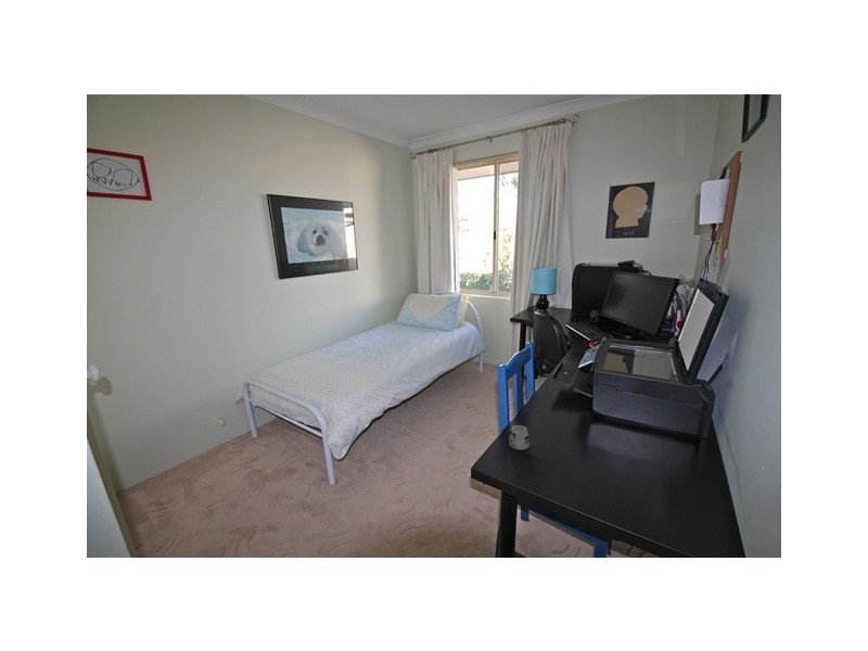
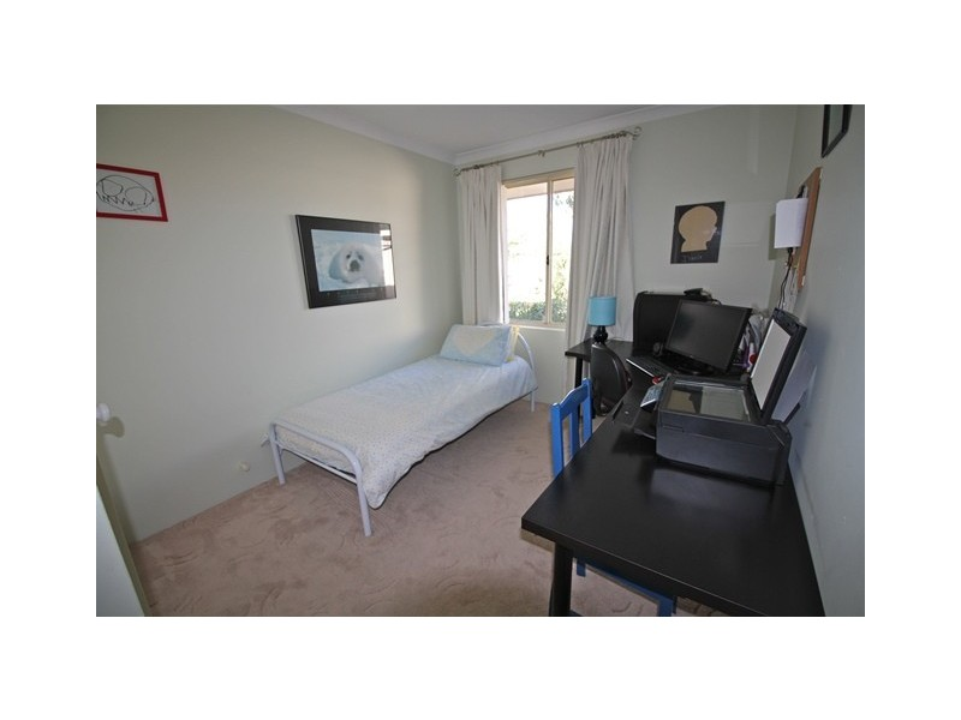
- mug [508,424,544,461]
